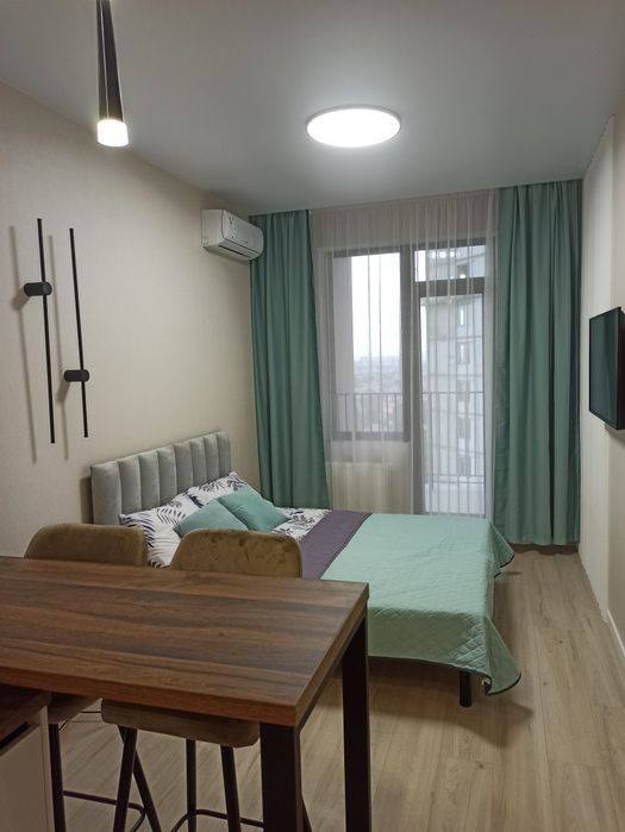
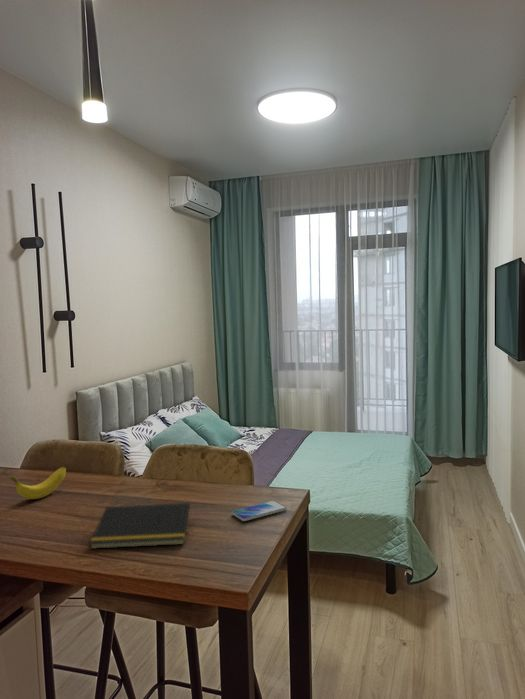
+ banana [10,466,67,500]
+ notepad [89,502,191,550]
+ smartphone [231,500,288,522]
